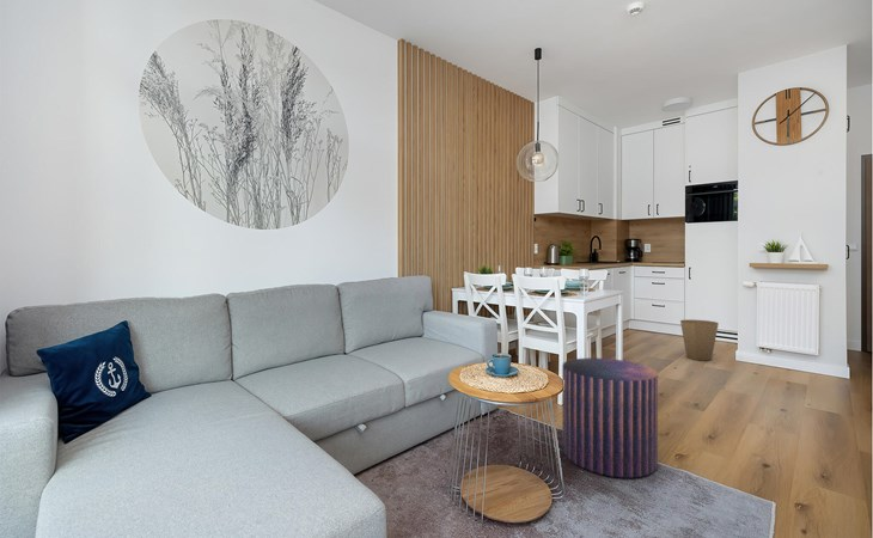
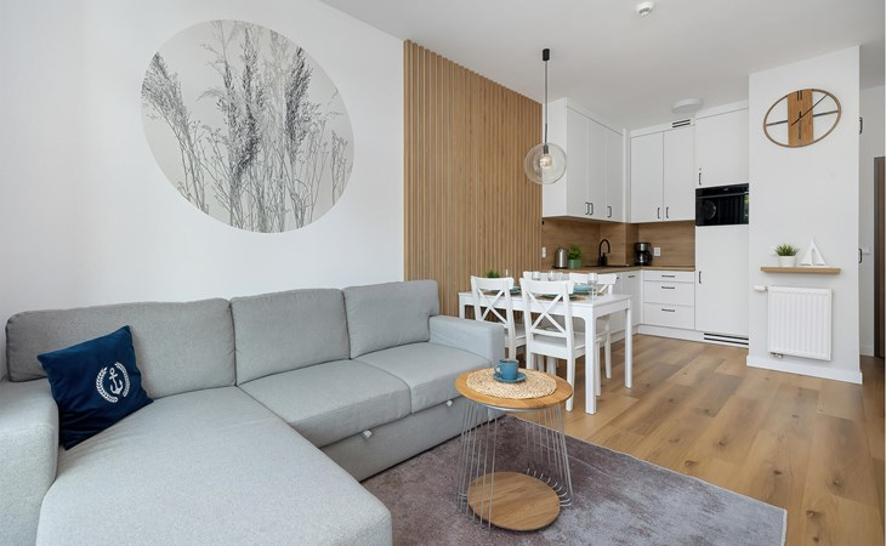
- pouf [561,357,659,478]
- trash can [679,318,720,362]
